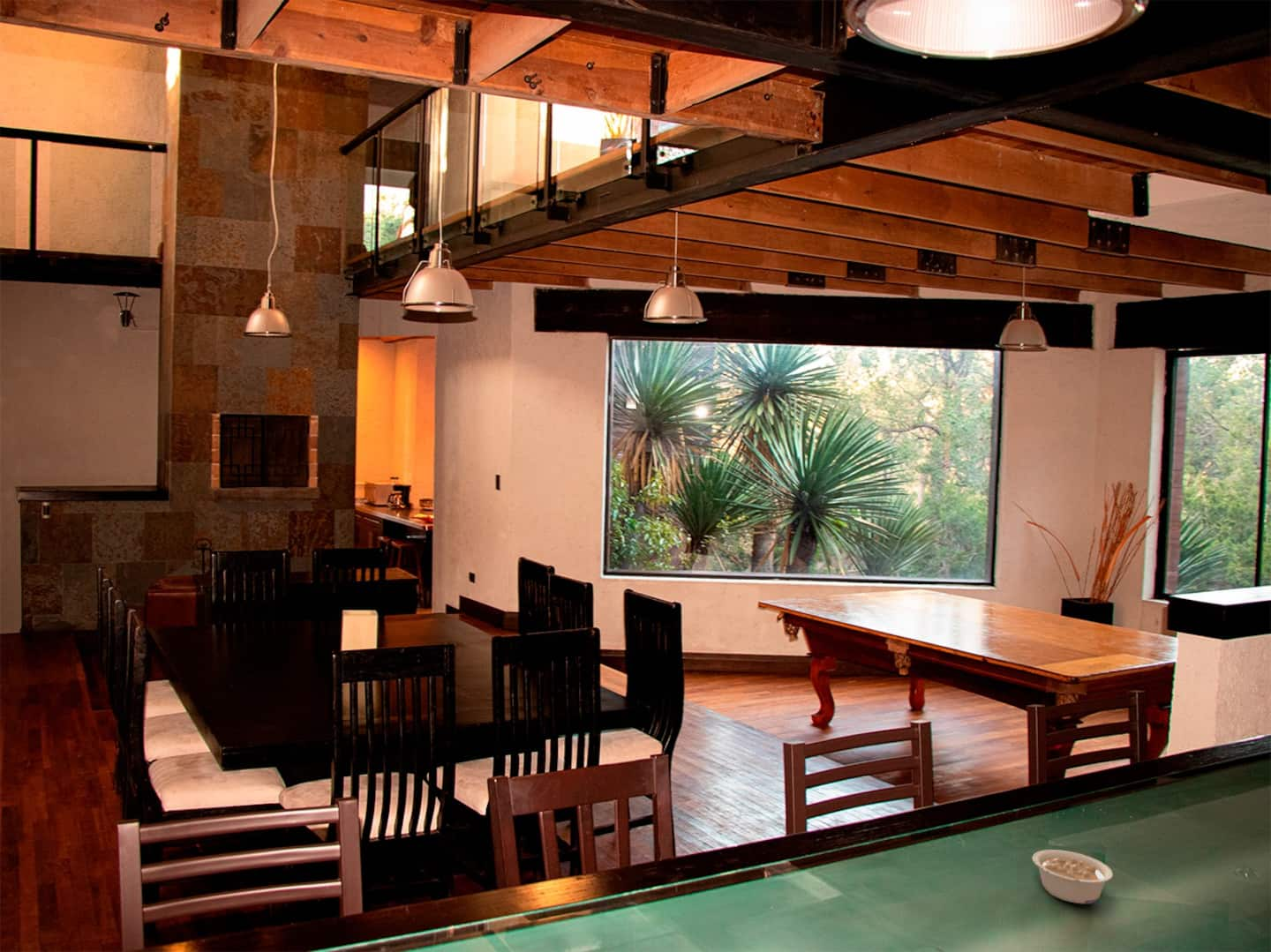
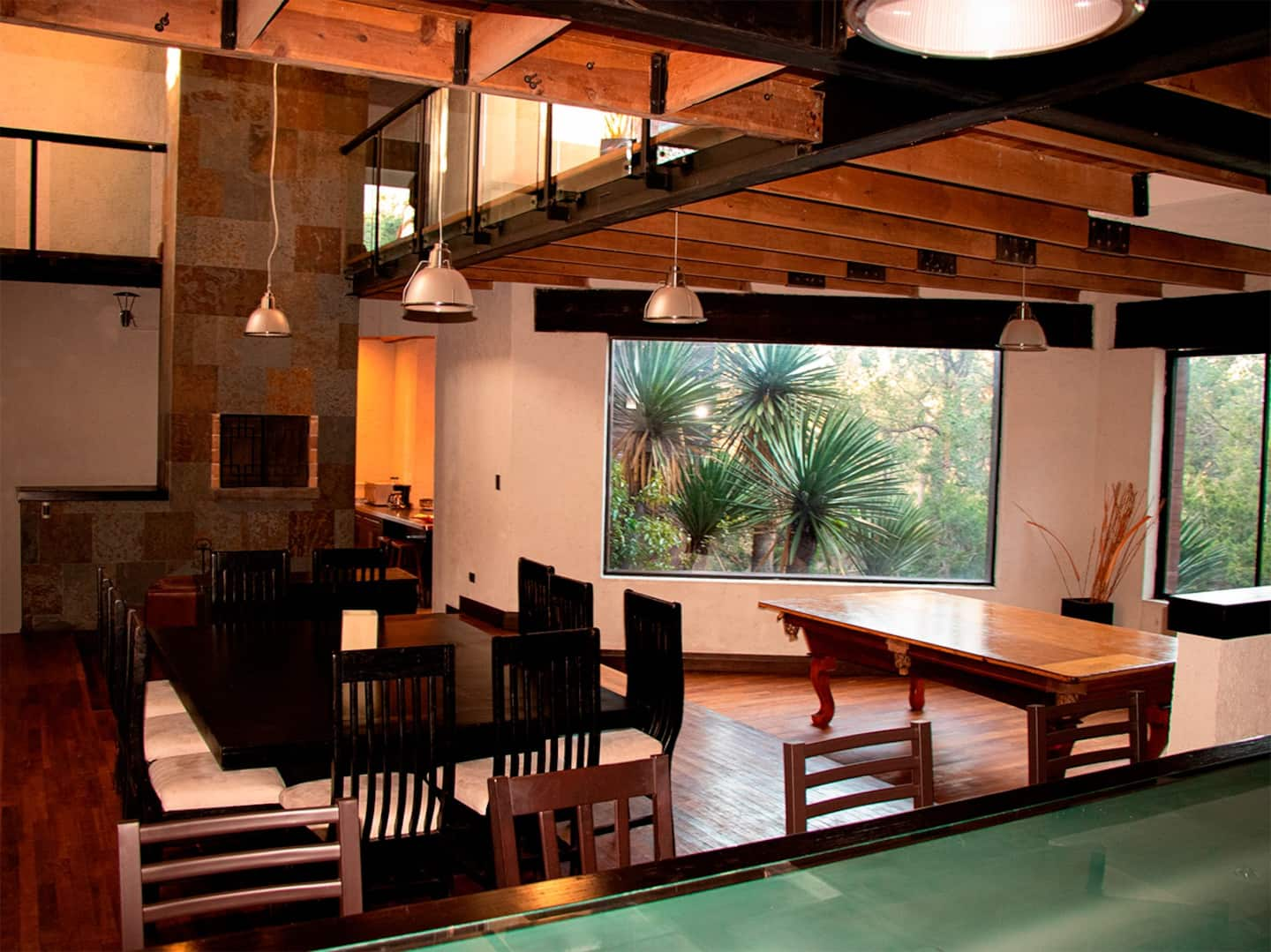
- legume [1031,849,1114,904]
